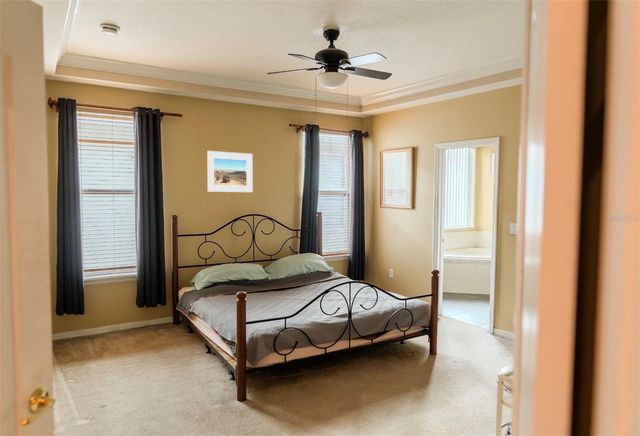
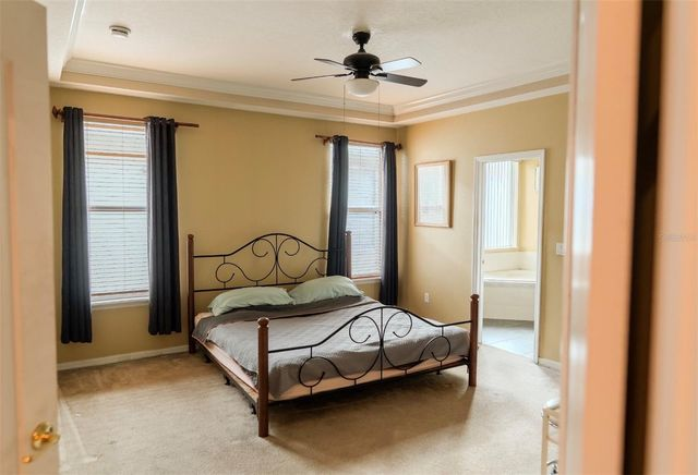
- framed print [206,150,254,193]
